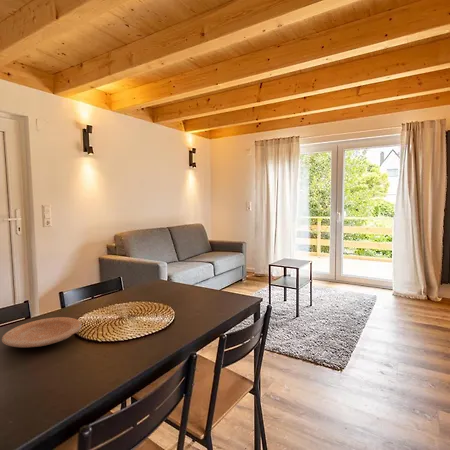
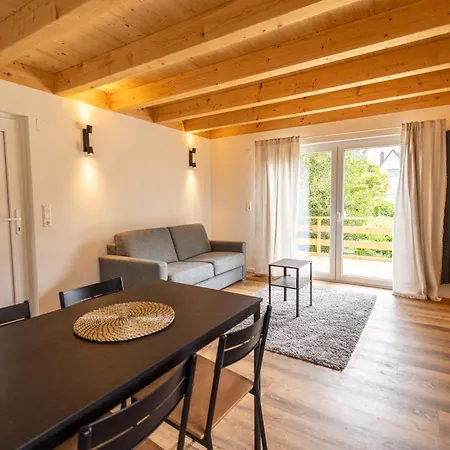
- plate [1,316,83,348]
